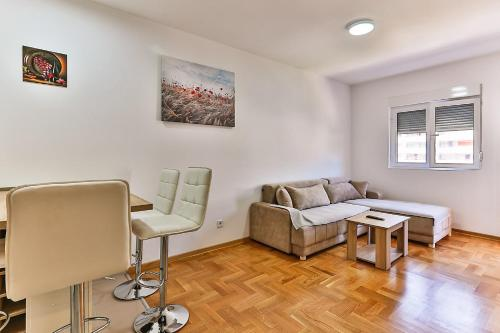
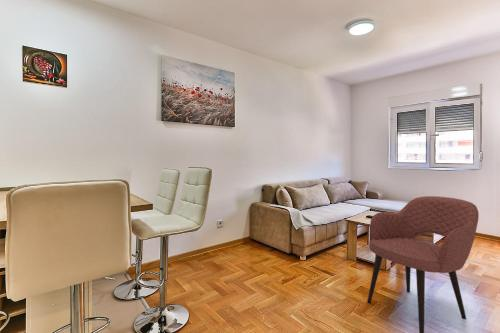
+ armchair [367,195,480,333]
